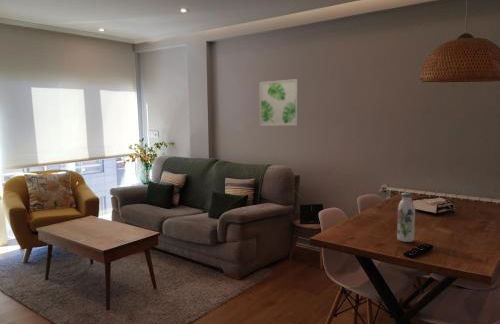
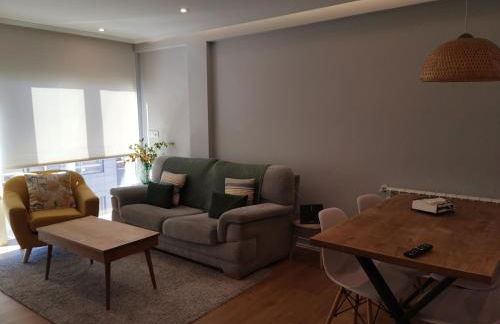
- water bottle [396,192,416,243]
- wall art [259,78,300,127]
